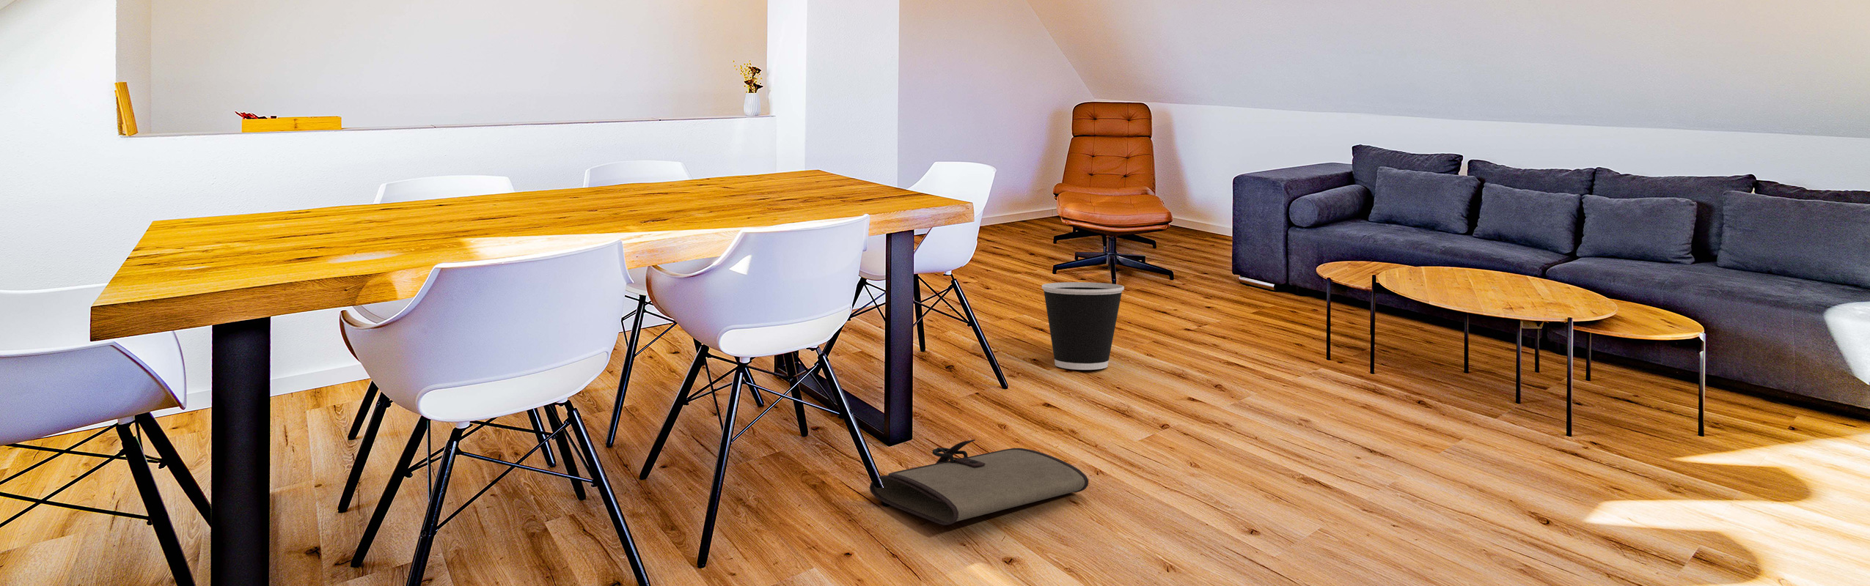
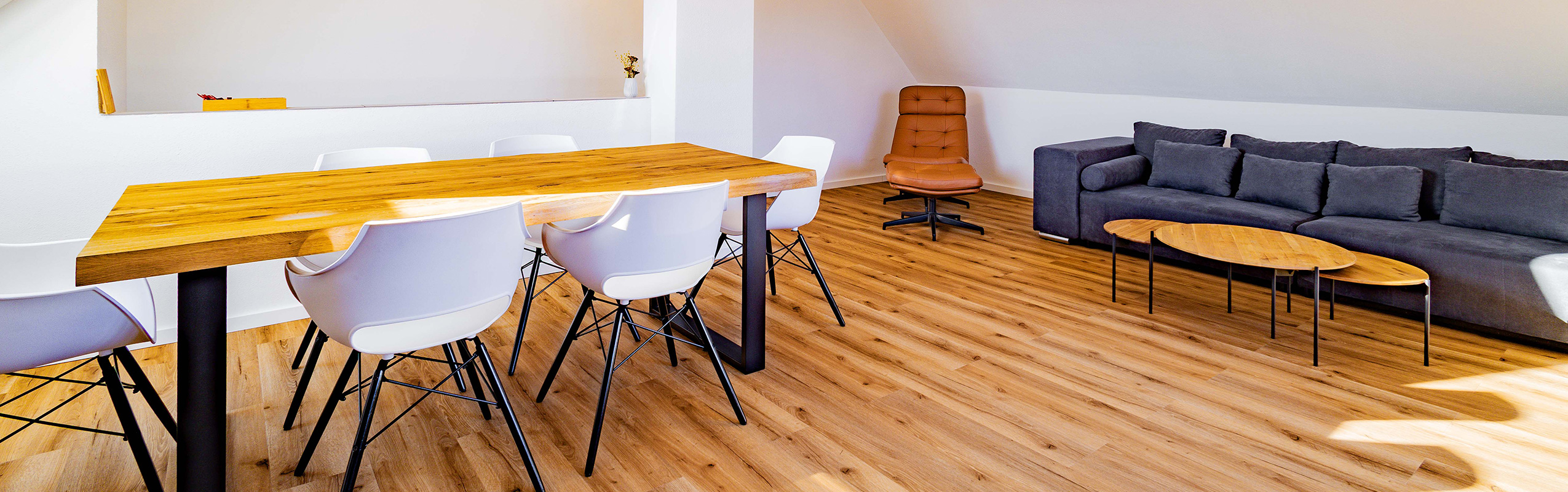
- tool roll [869,438,1089,526]
- wastebasket [1041,281,1125,370]
